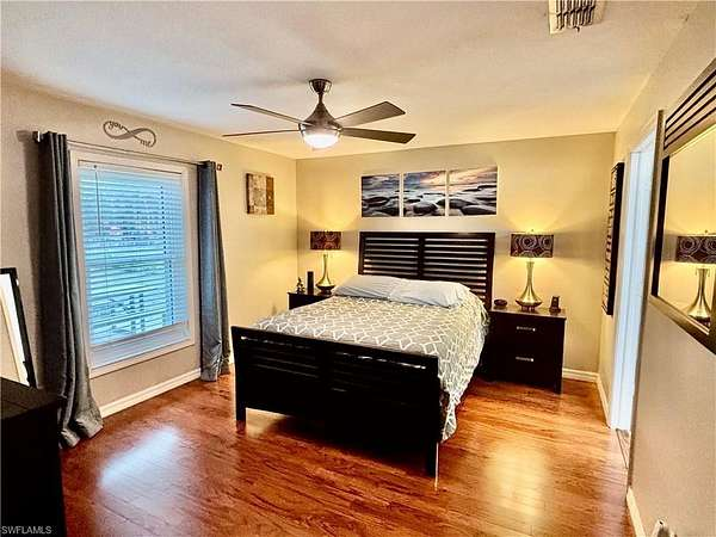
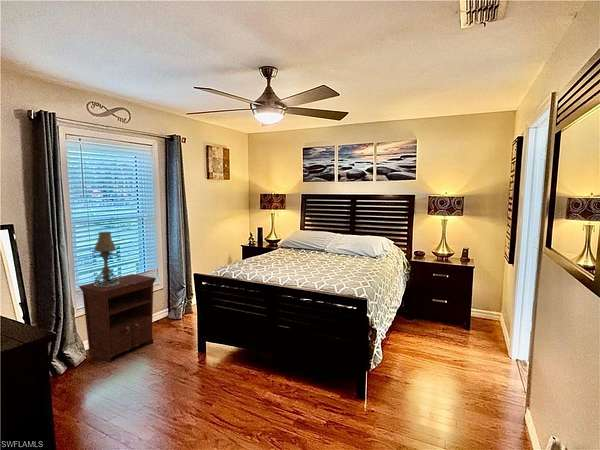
+ nightstand [78,273,157,363]
+ table lamp [92,231,119,287]
